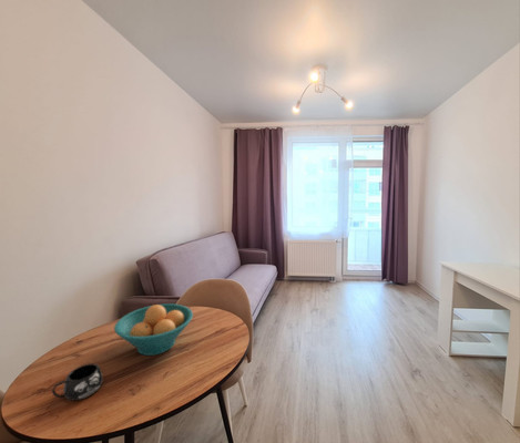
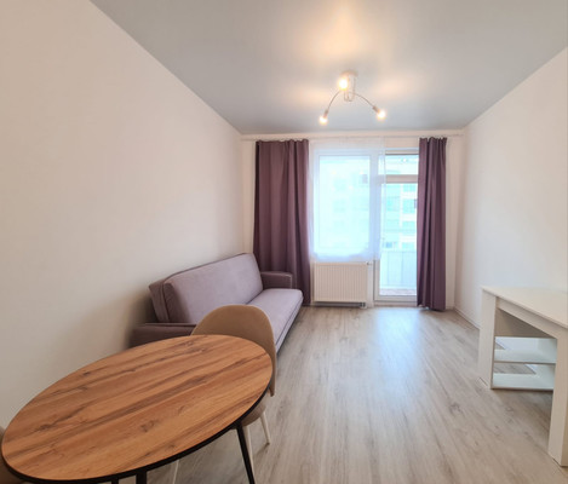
- mug [51,362,104,401]
- fruit bowl [113,302,194,357]
